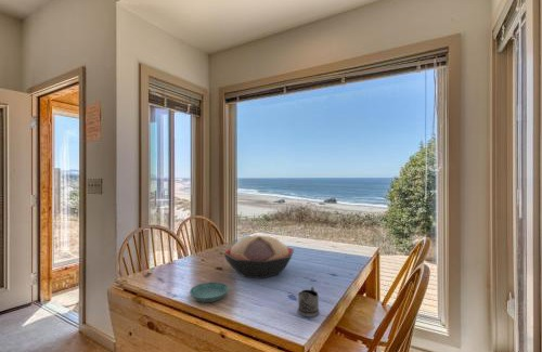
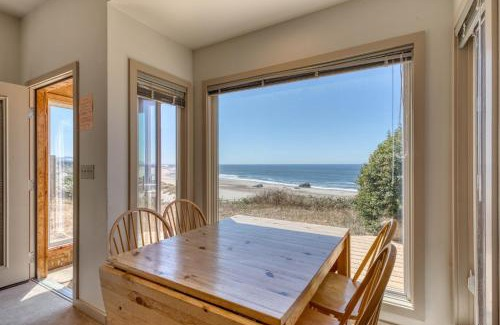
- decorative bowl [222,235,295,279]
- tea glass holder [297,286,321,318]
- saucer [189,282,230,303]
